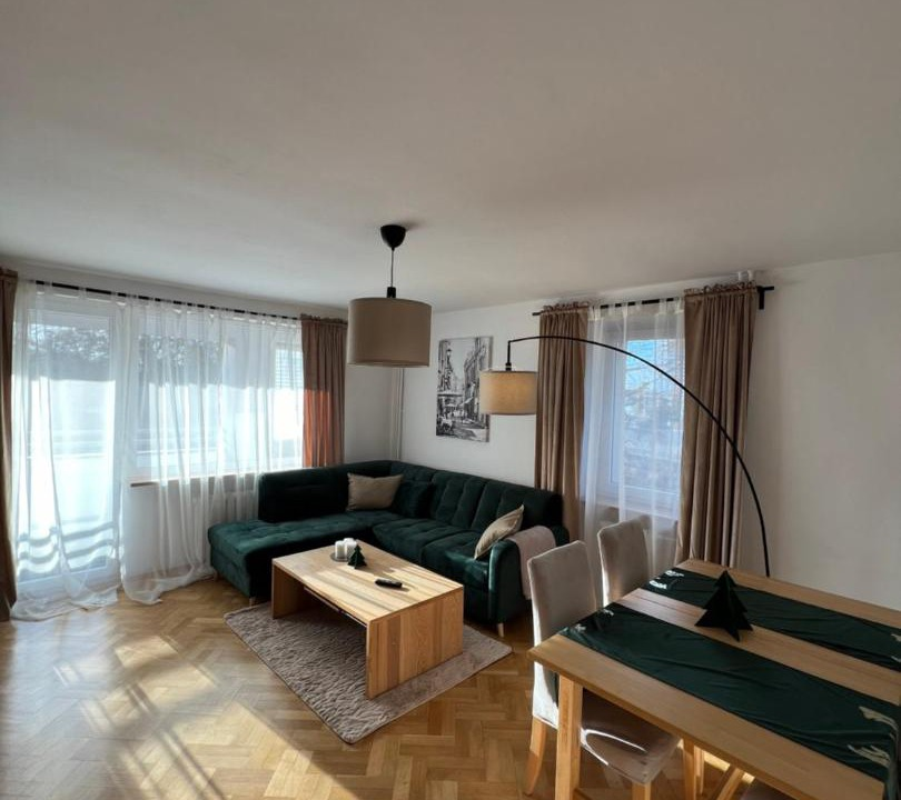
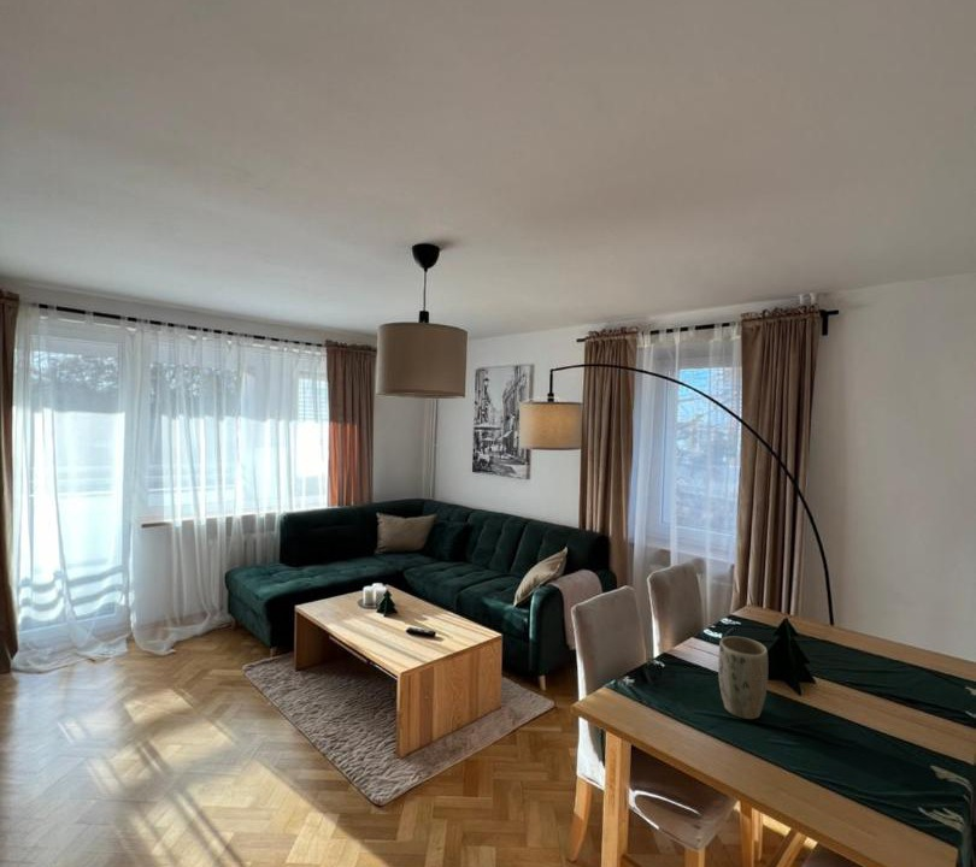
+ plant pot [717,636,769,720]
